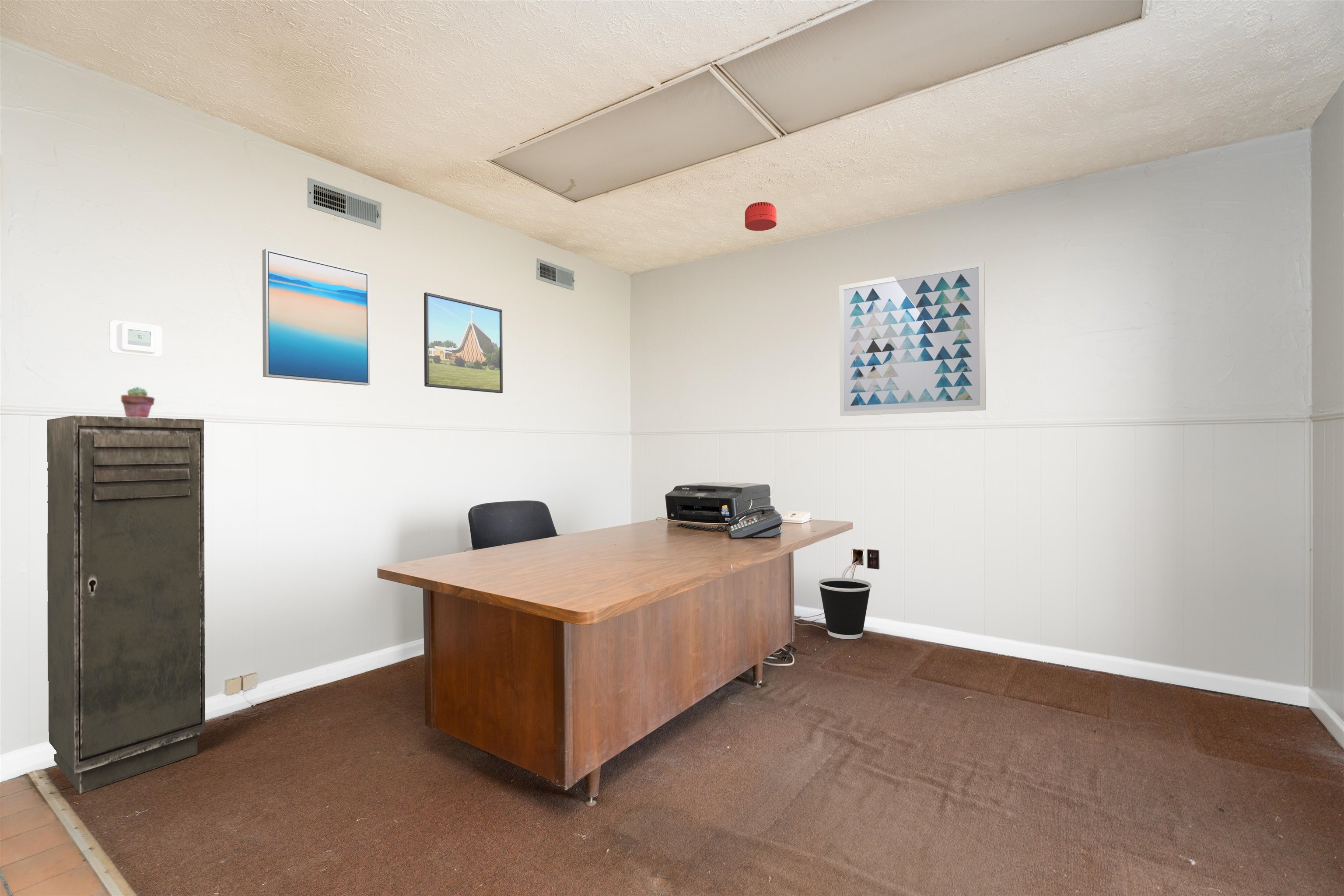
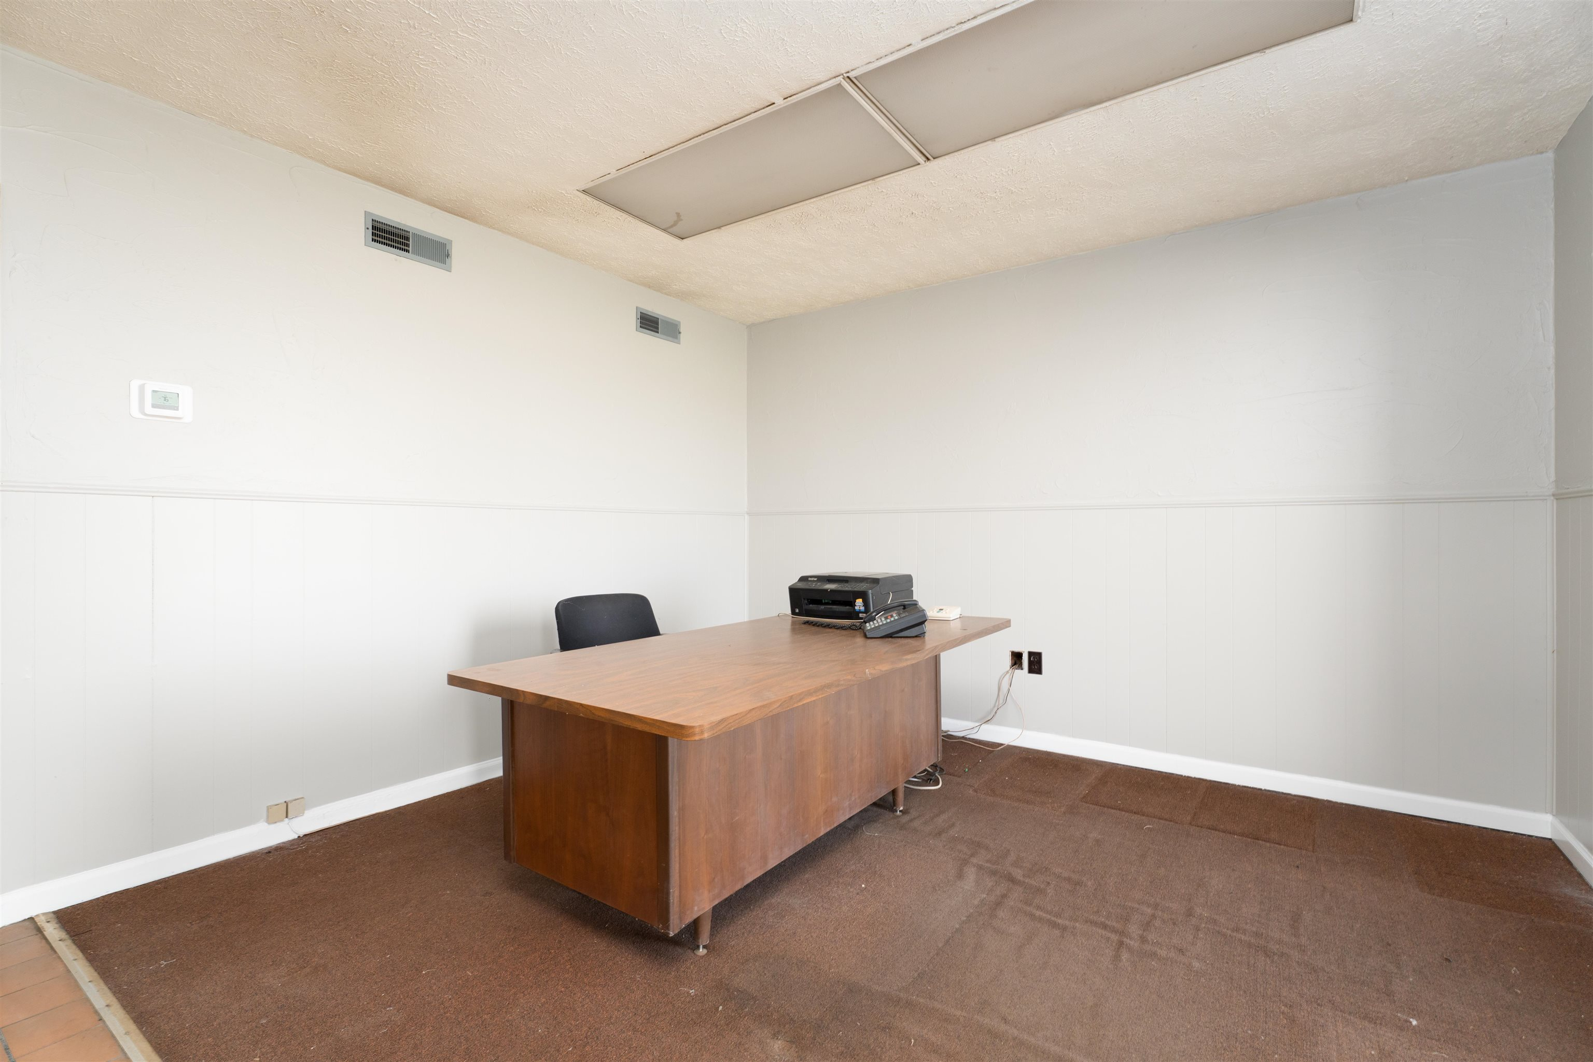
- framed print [423,292,503,394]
- smoke detector [745,202,777,231]
- potted succulent [121,386,155,418]
- wall art [262,248,370,386]
- storage cabinet [46,415,206,795]
- wall art [839,261,986,416]
- wastebasket [818,577,872,640]
